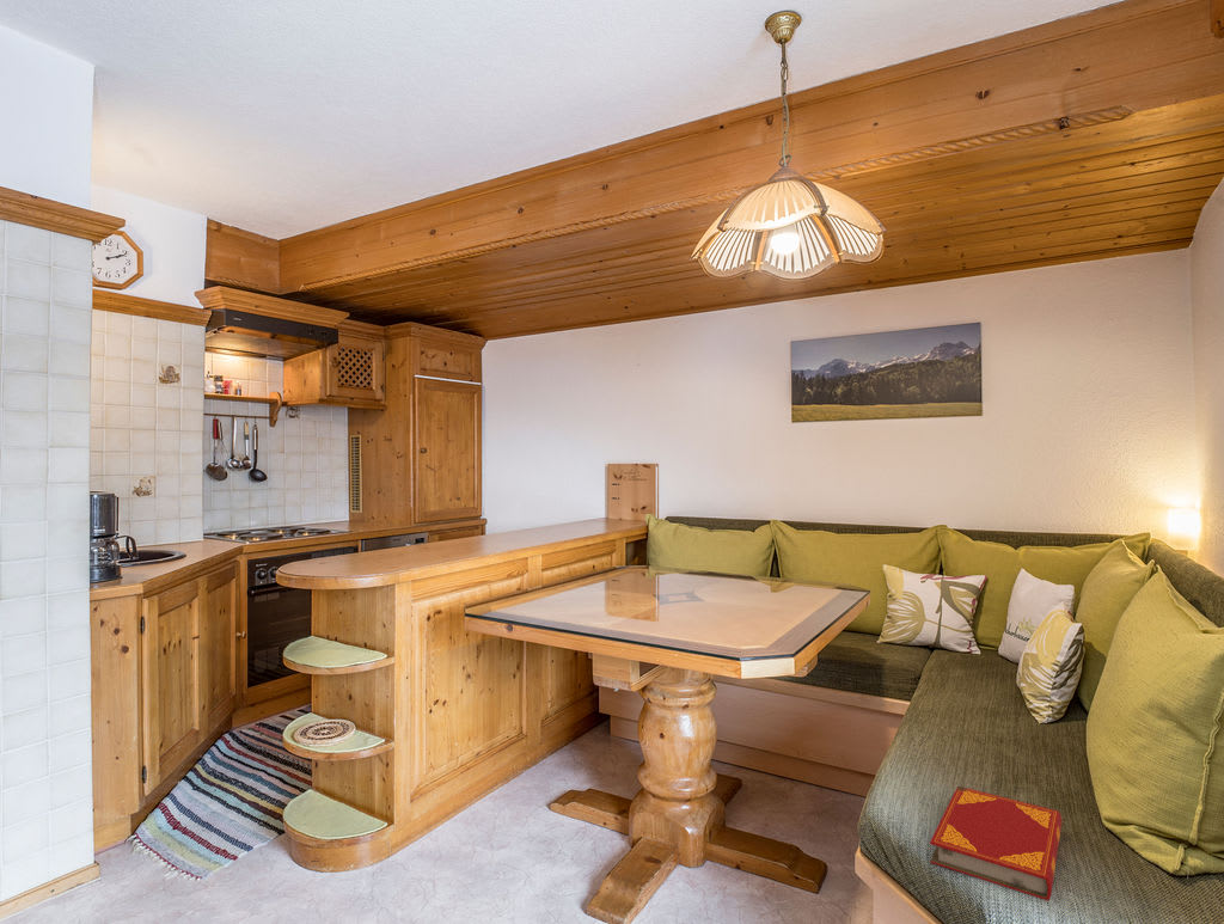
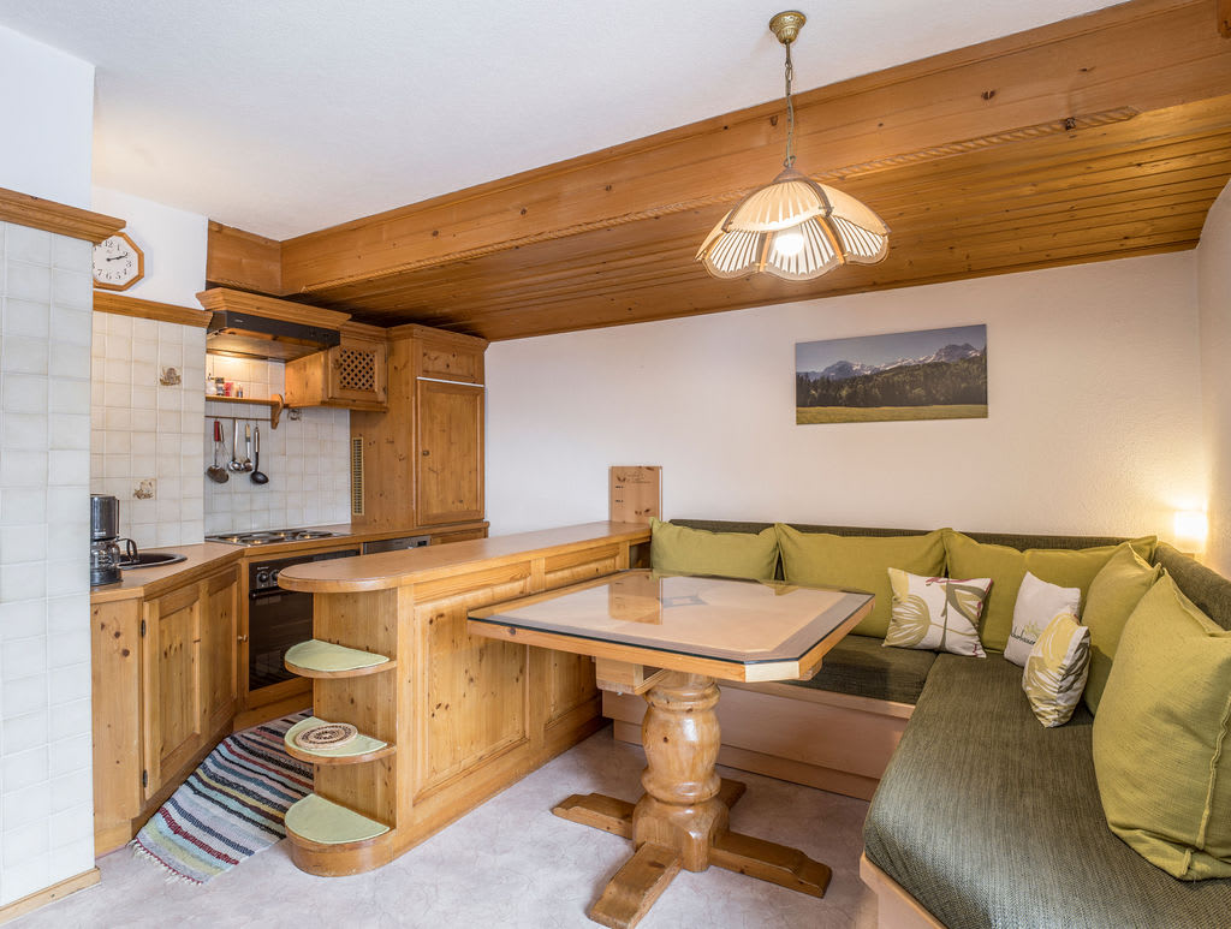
- hardback book [929,785,1063,901]
